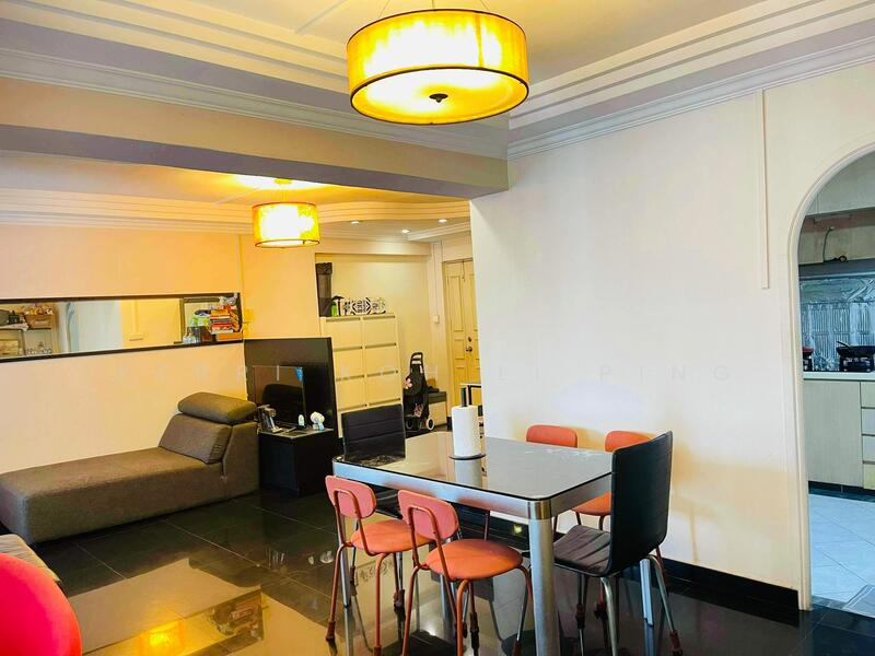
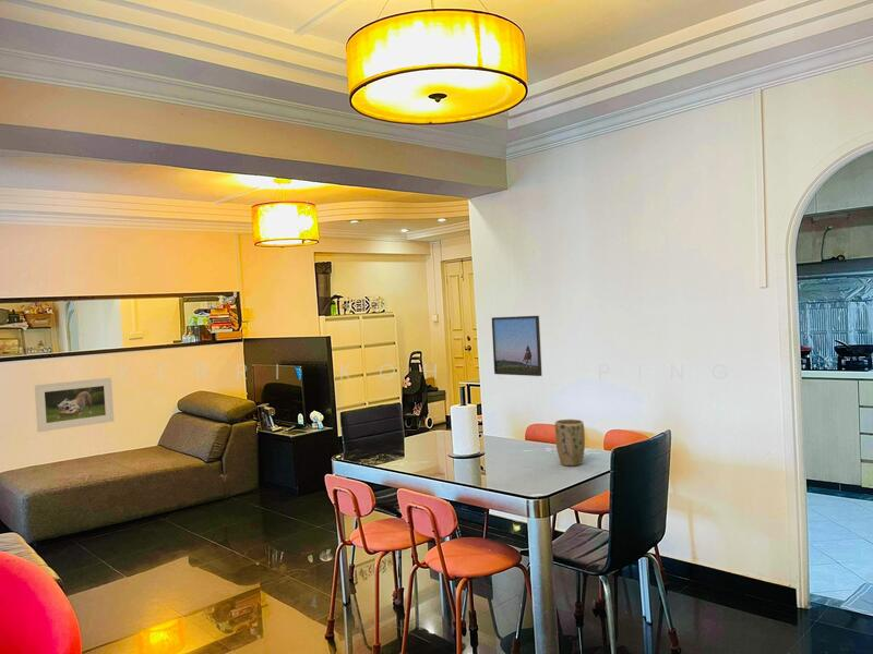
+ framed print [491,315,543,377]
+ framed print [34,377,115,433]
+ plant pot [554,419,586,467]
